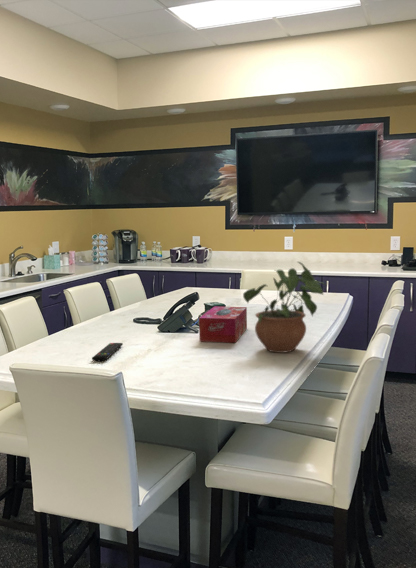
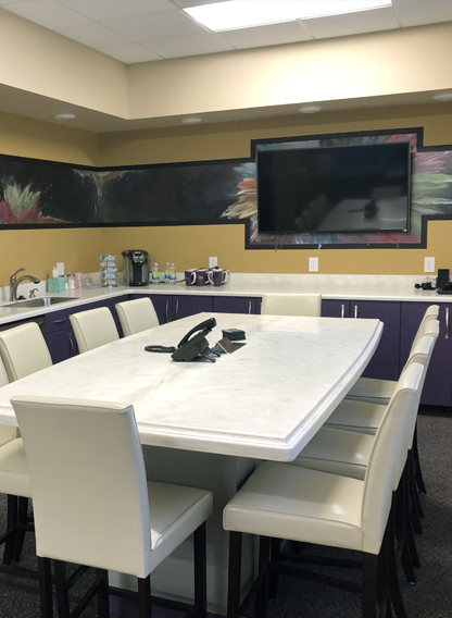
- potted plant [242,261,327,354]
- remote control [91,342,124,362]
- tissue box [198,306,248,344]
